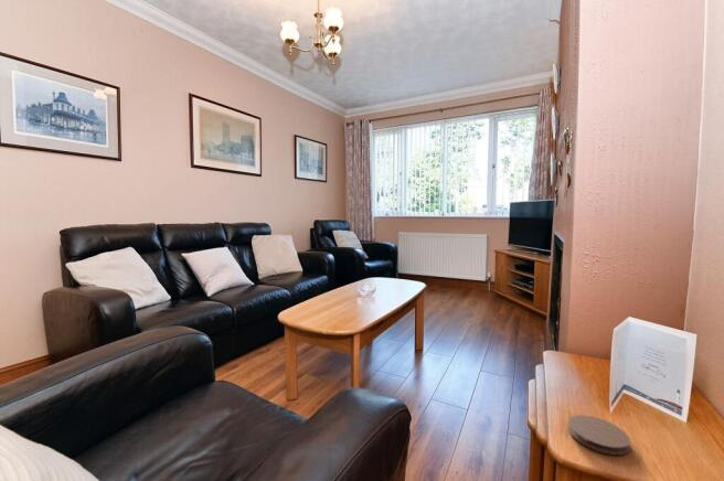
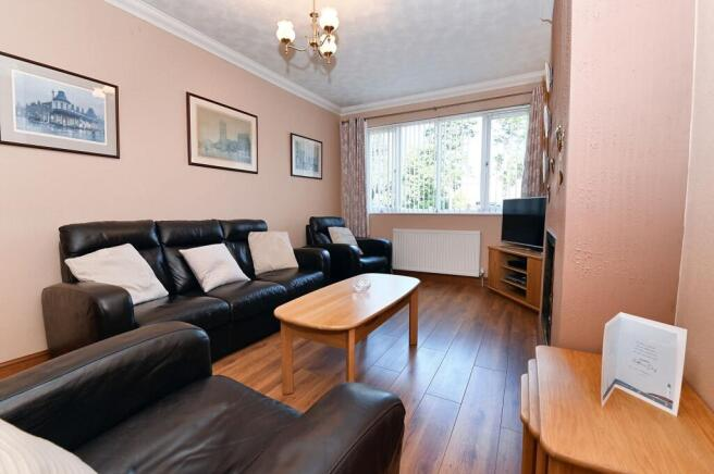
- coaster [567,414,631,456]
